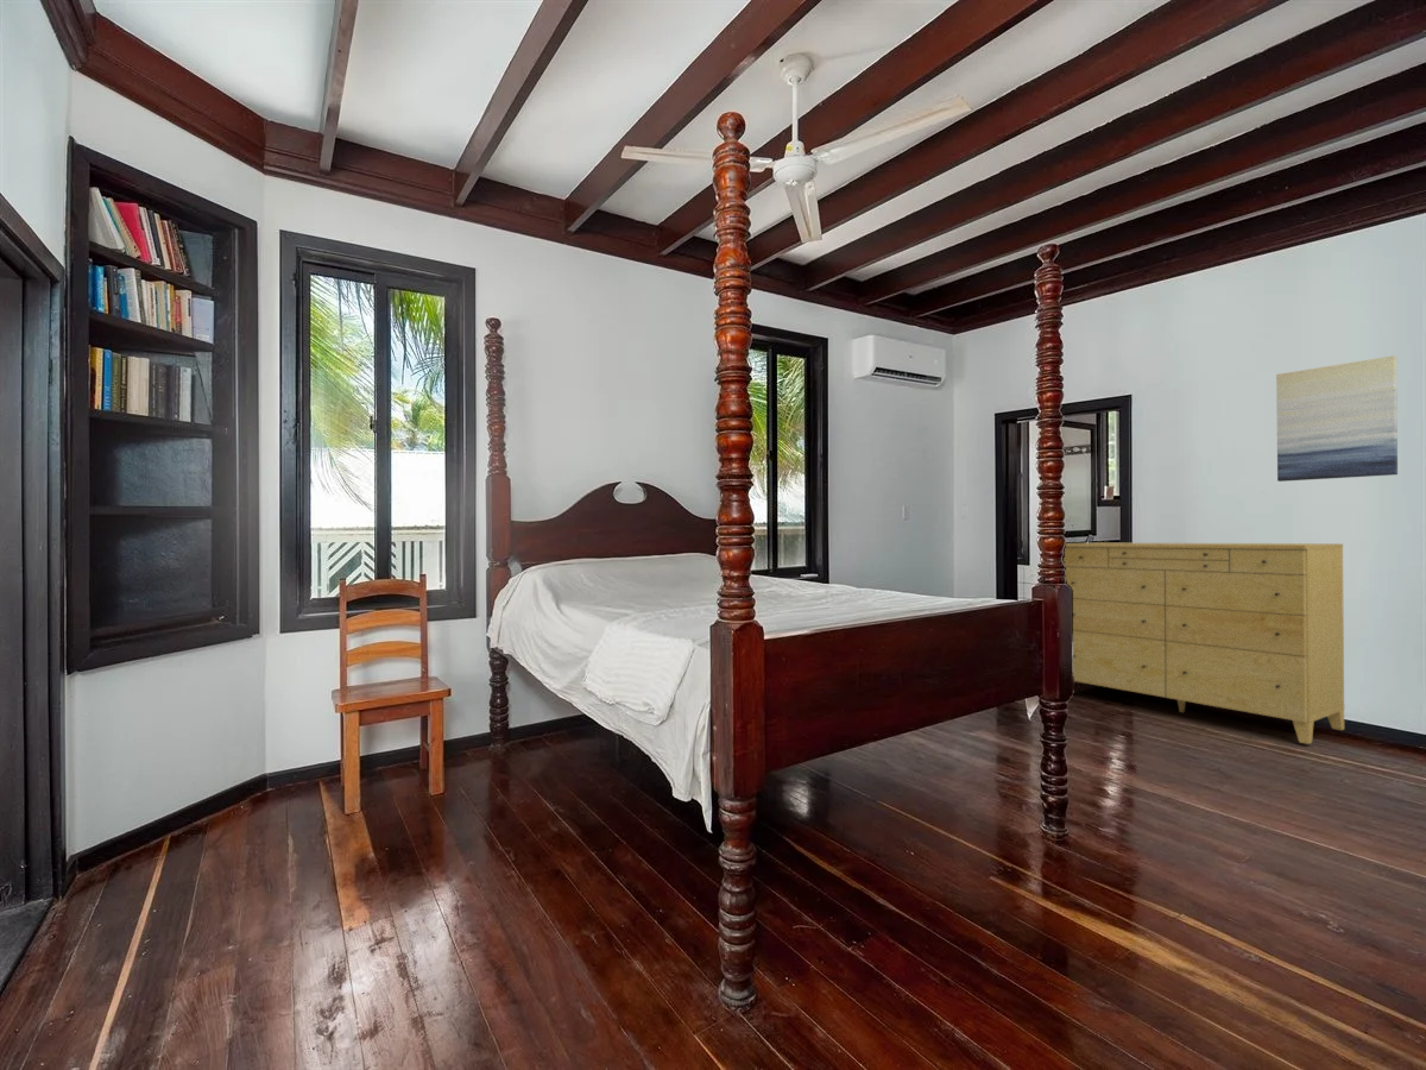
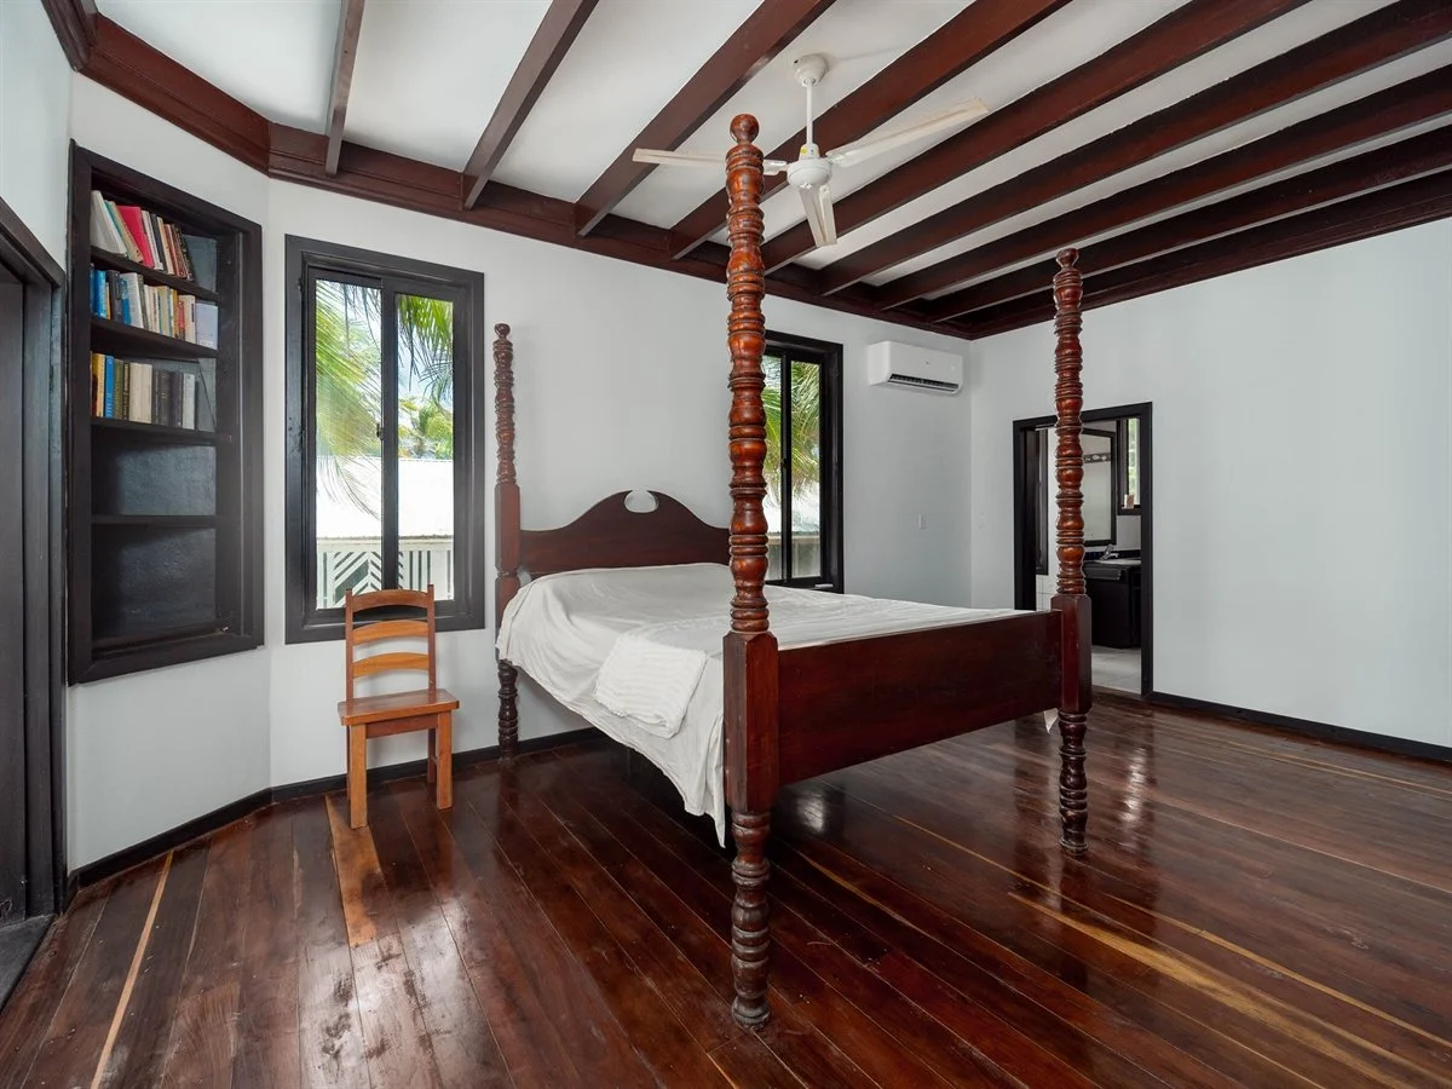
- dresser [1062,541,1345,745]
- wall art [1275,354,1399,483]
